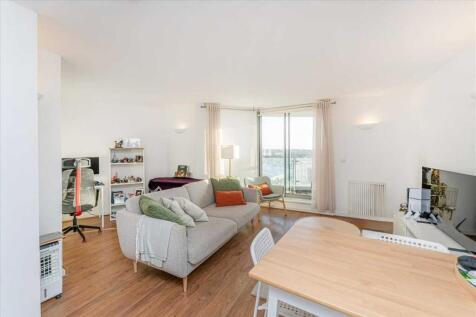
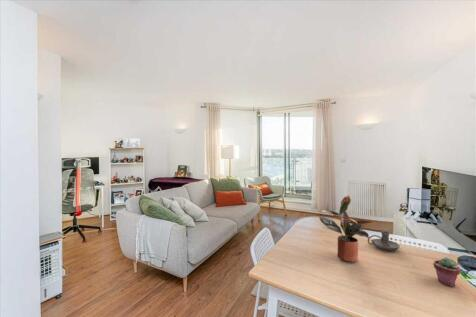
+ potted plant [318,194,372,263]
+ candle holder [367,230,401,251]
+ potted succulent [432,256,461,288]
